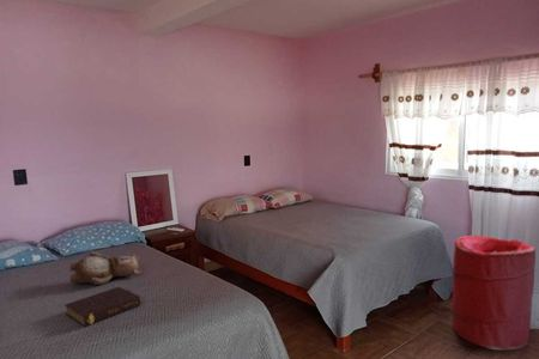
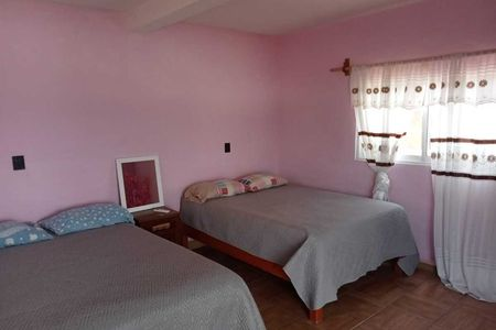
- teddy bear [68,250,143,286]
- book [63,286,141,328]
- laundry hamper [452,235,537,351]
